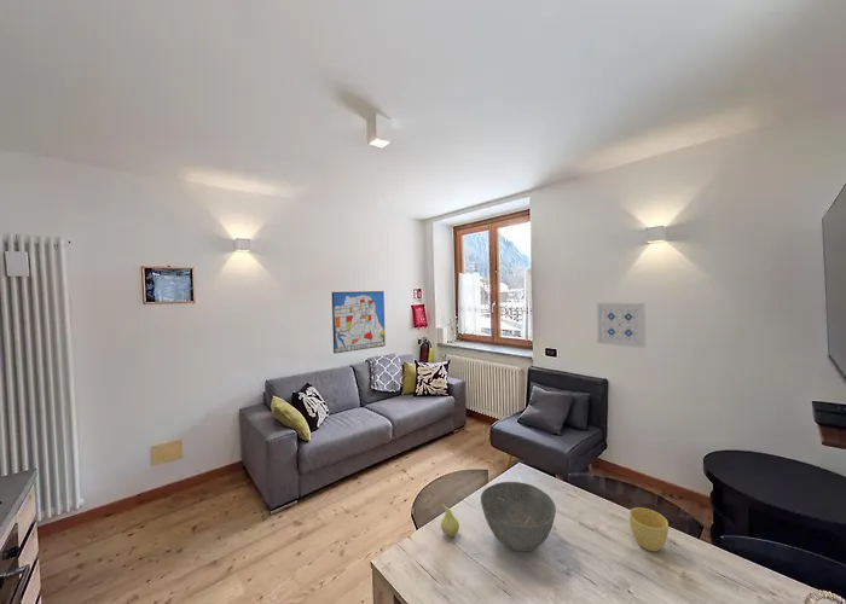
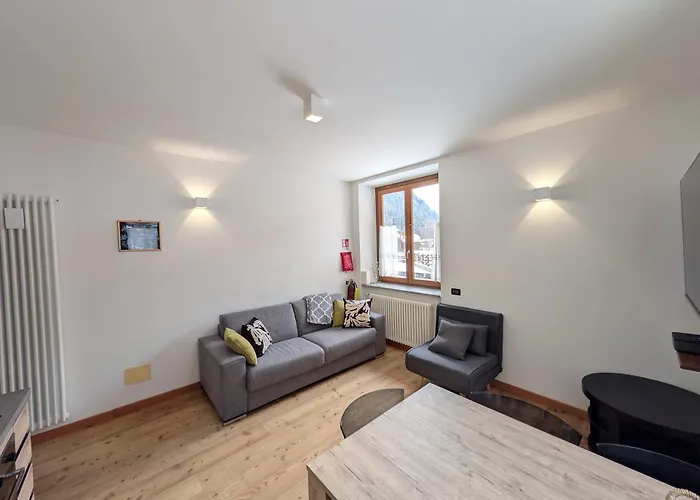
- wall art [331,290,387,354]
- bowl [480,481,557,552]
- fruit [438,500,460,538]
- wall art [596,302,647,349]
- cup [628,506,670,552]
